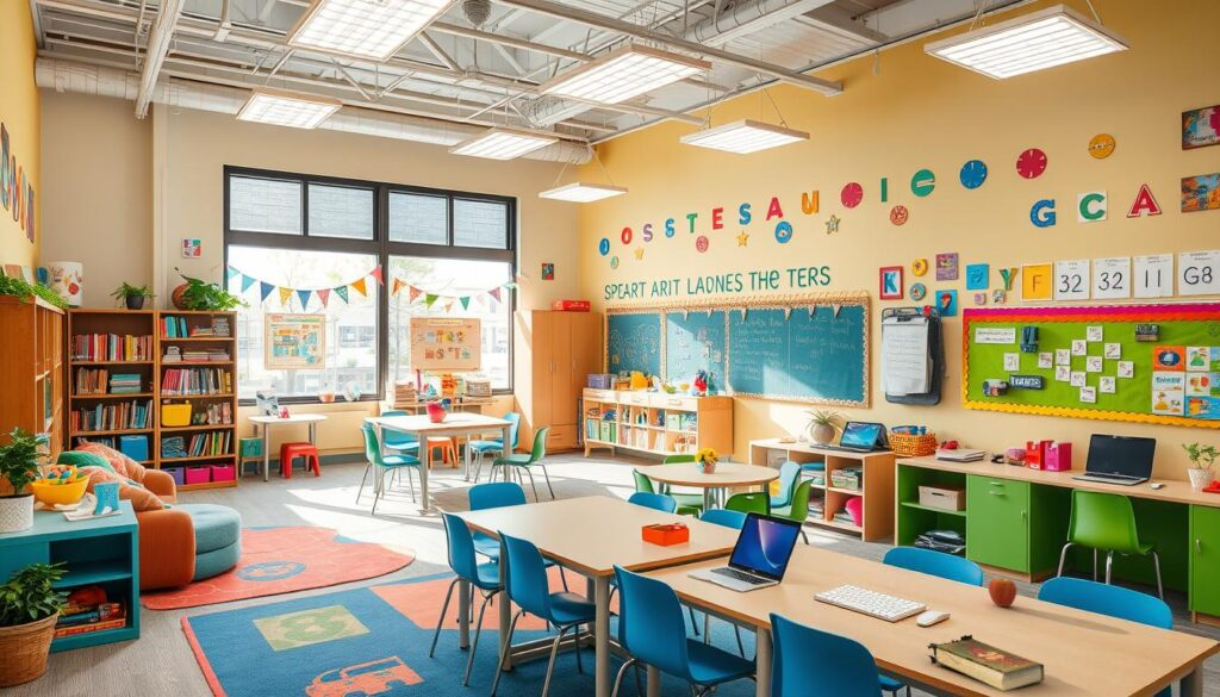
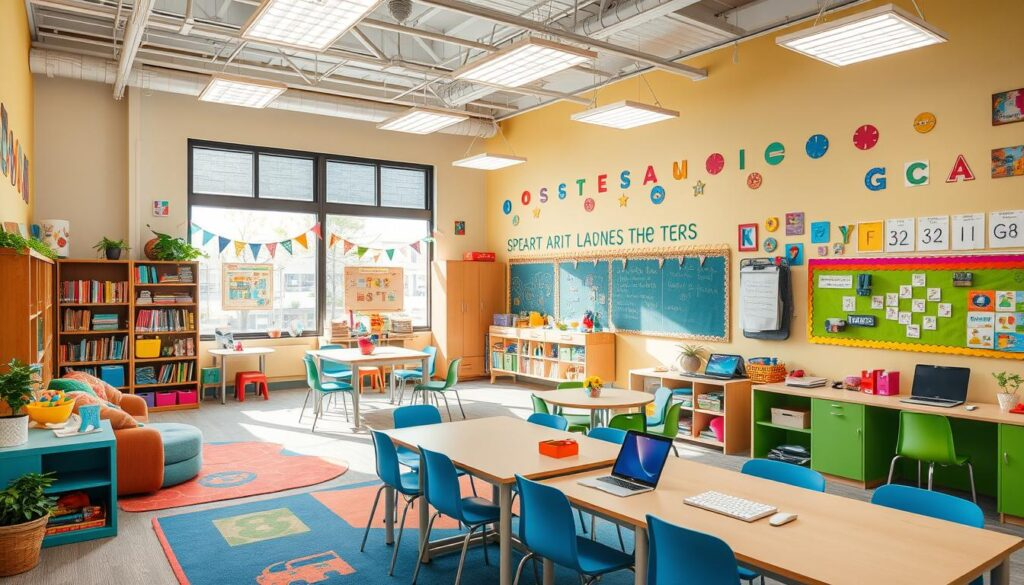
- book [925,634,1046,692]
- fruit [988,574,1017,608]
